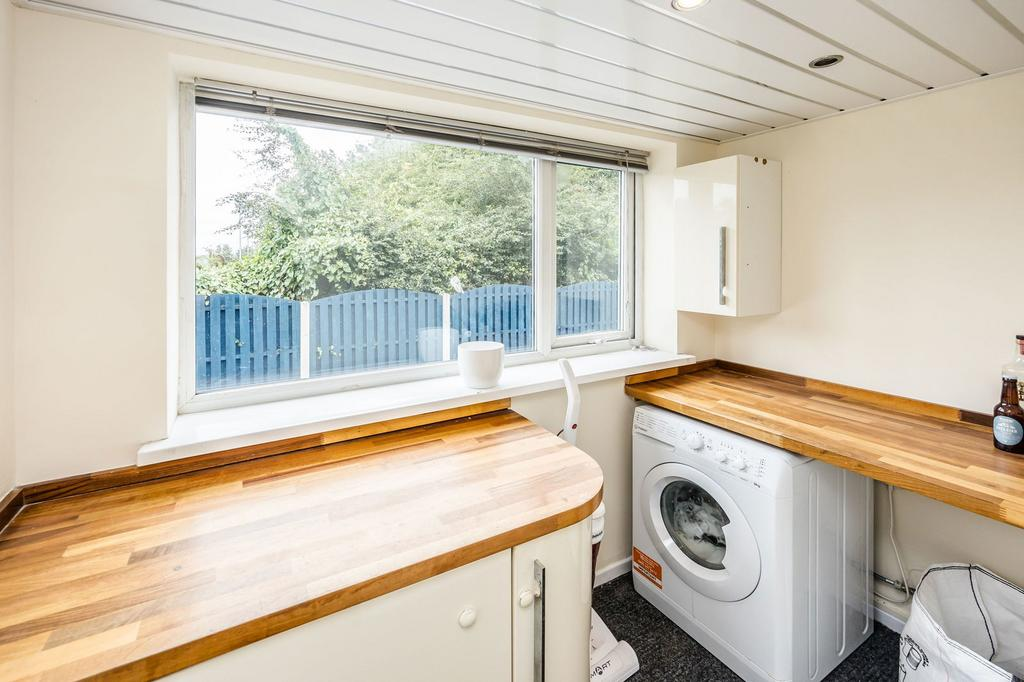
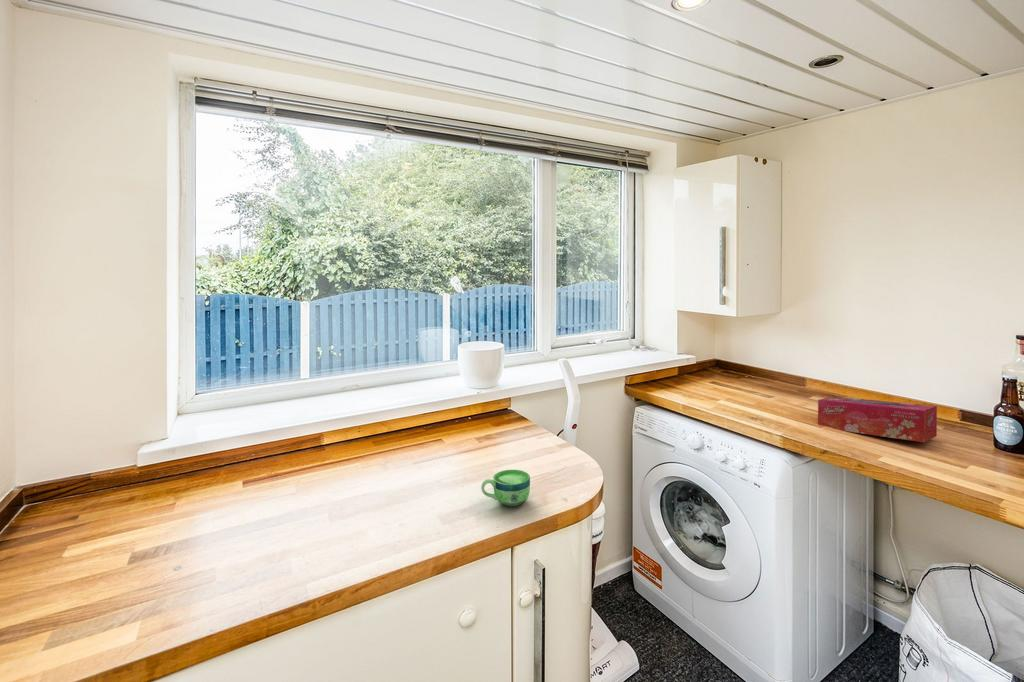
+ tissue box [817,396,938,443]
+ cup [480,469,531,507]
